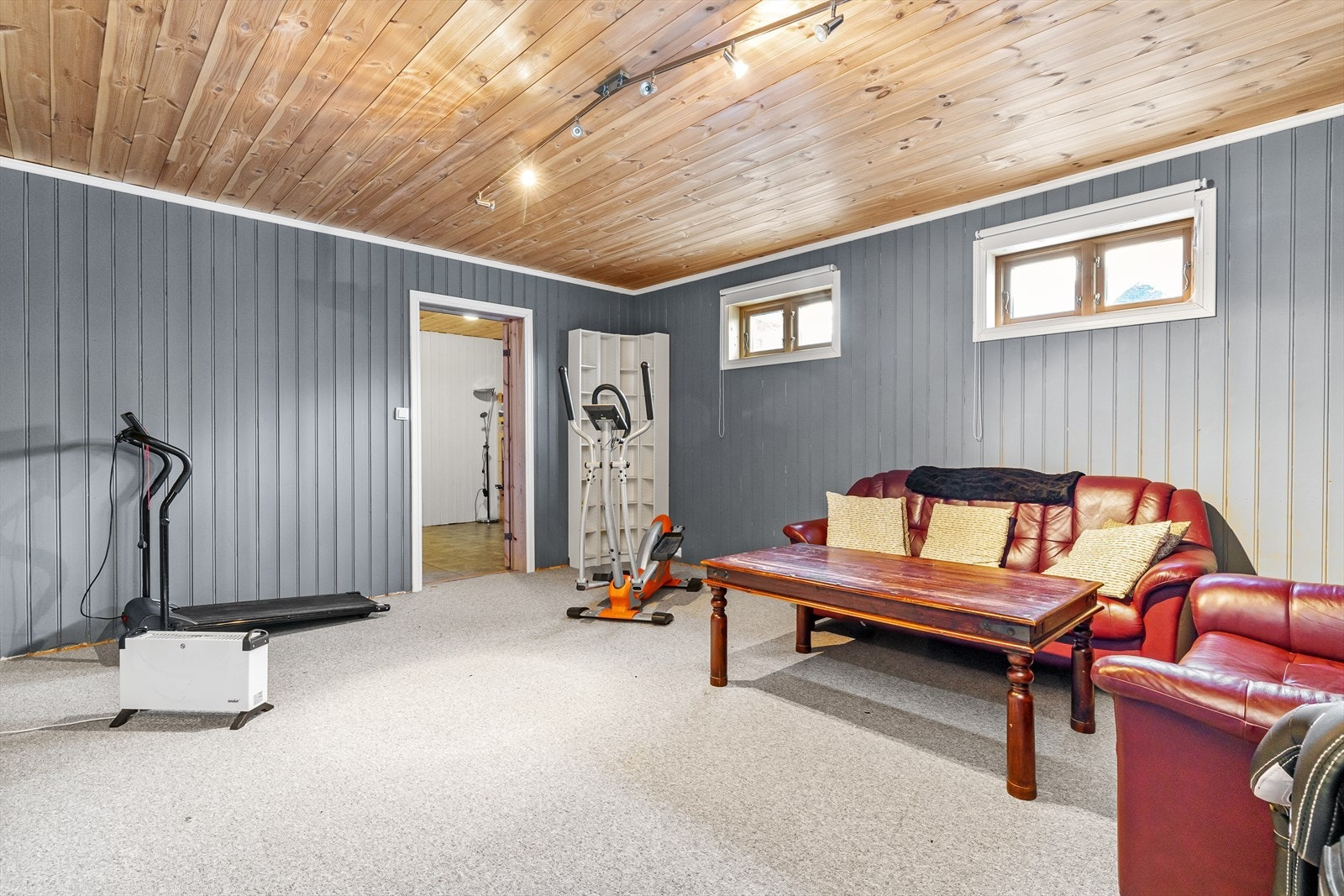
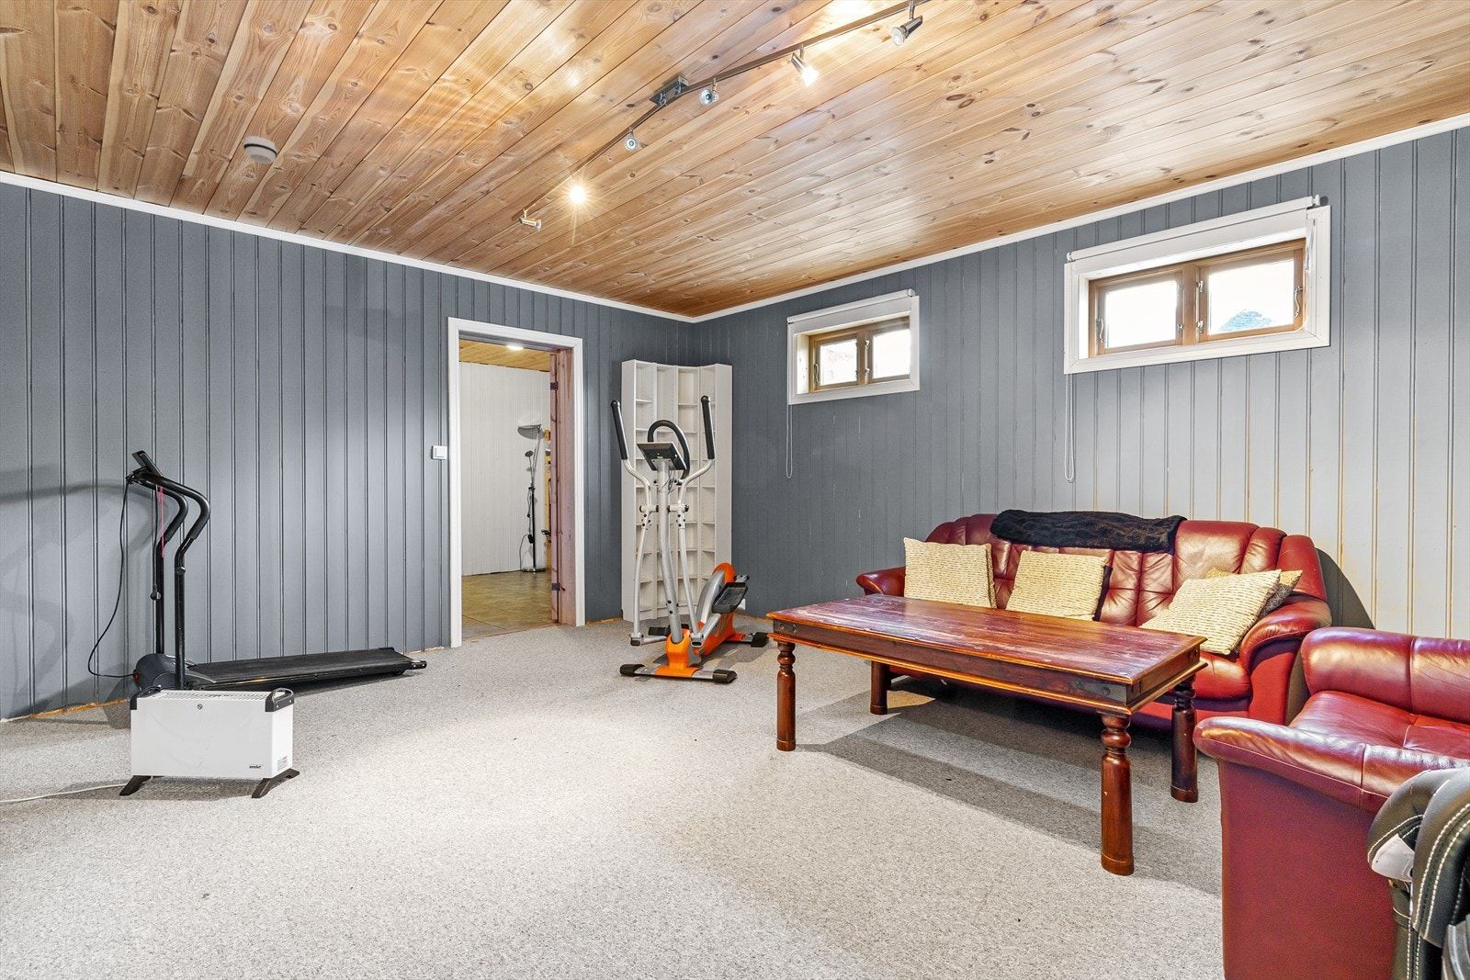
+ smoke detector [243,135,279,164]
